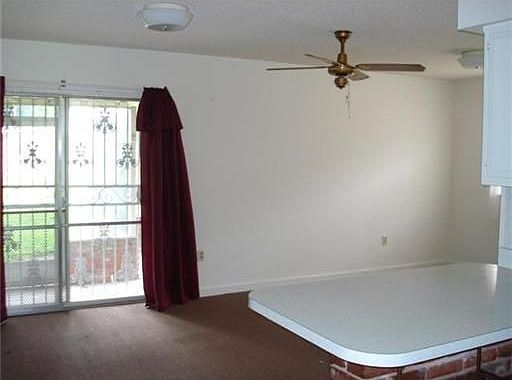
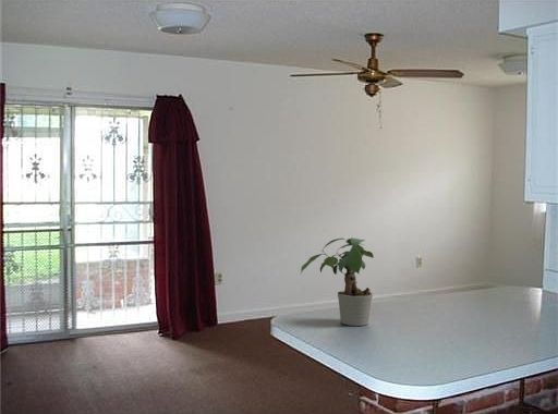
+ potted plant [300,236,375,327]
